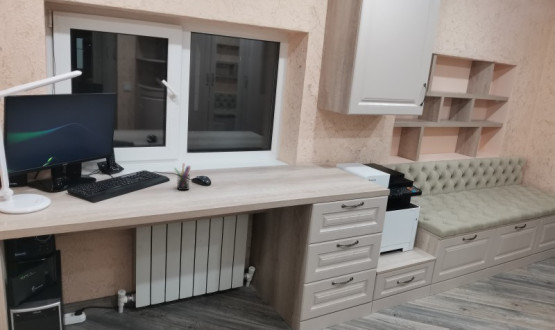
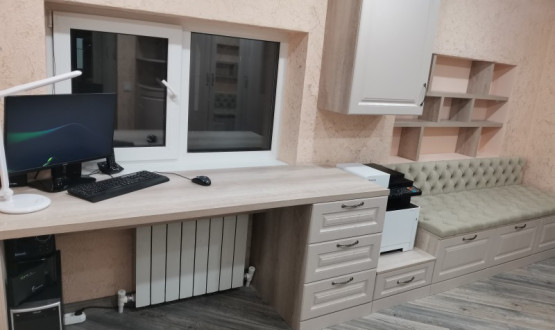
- pen holder [173,162,192,191]
